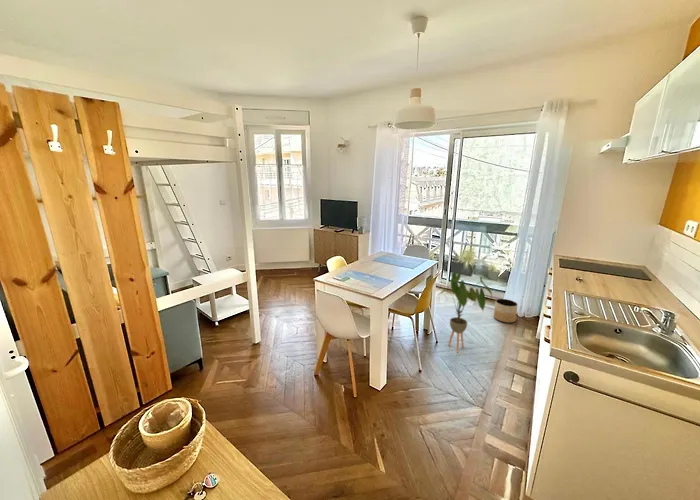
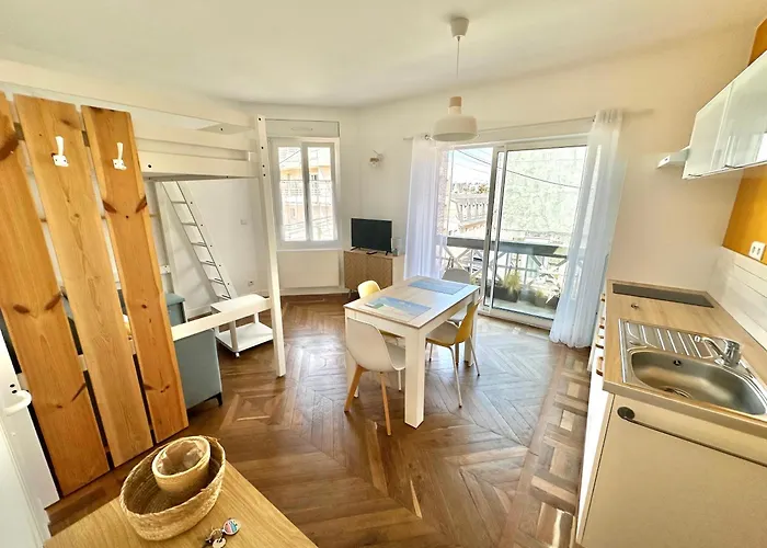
- planter [493,298,518,324]
- house plant [438,271,493,353]
